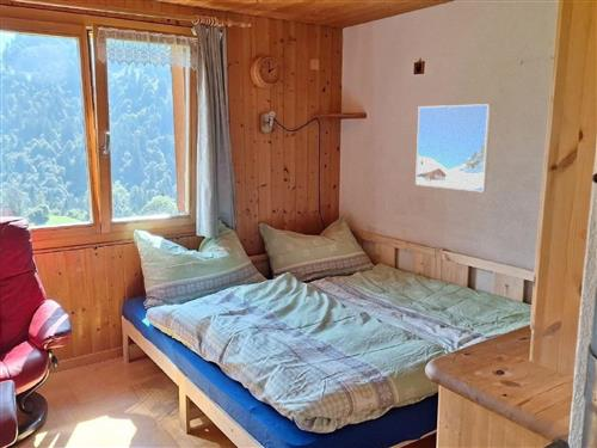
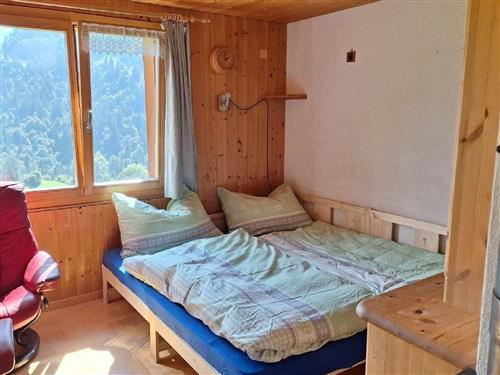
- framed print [414,103,493,194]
